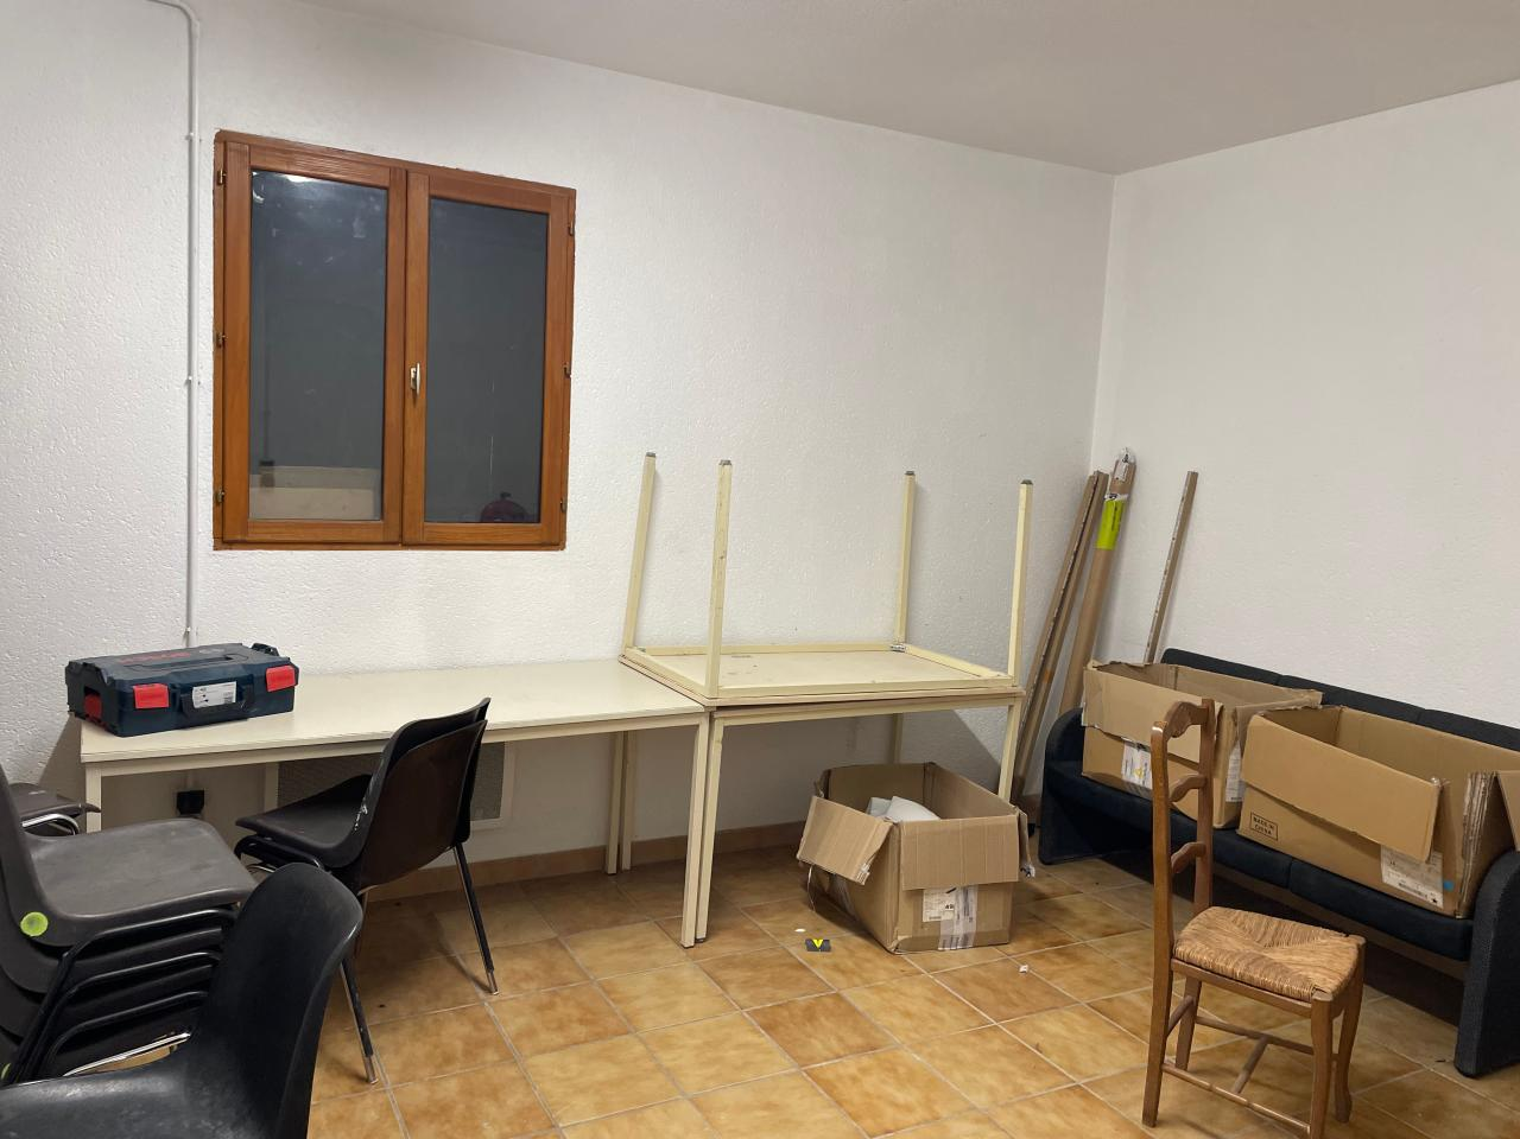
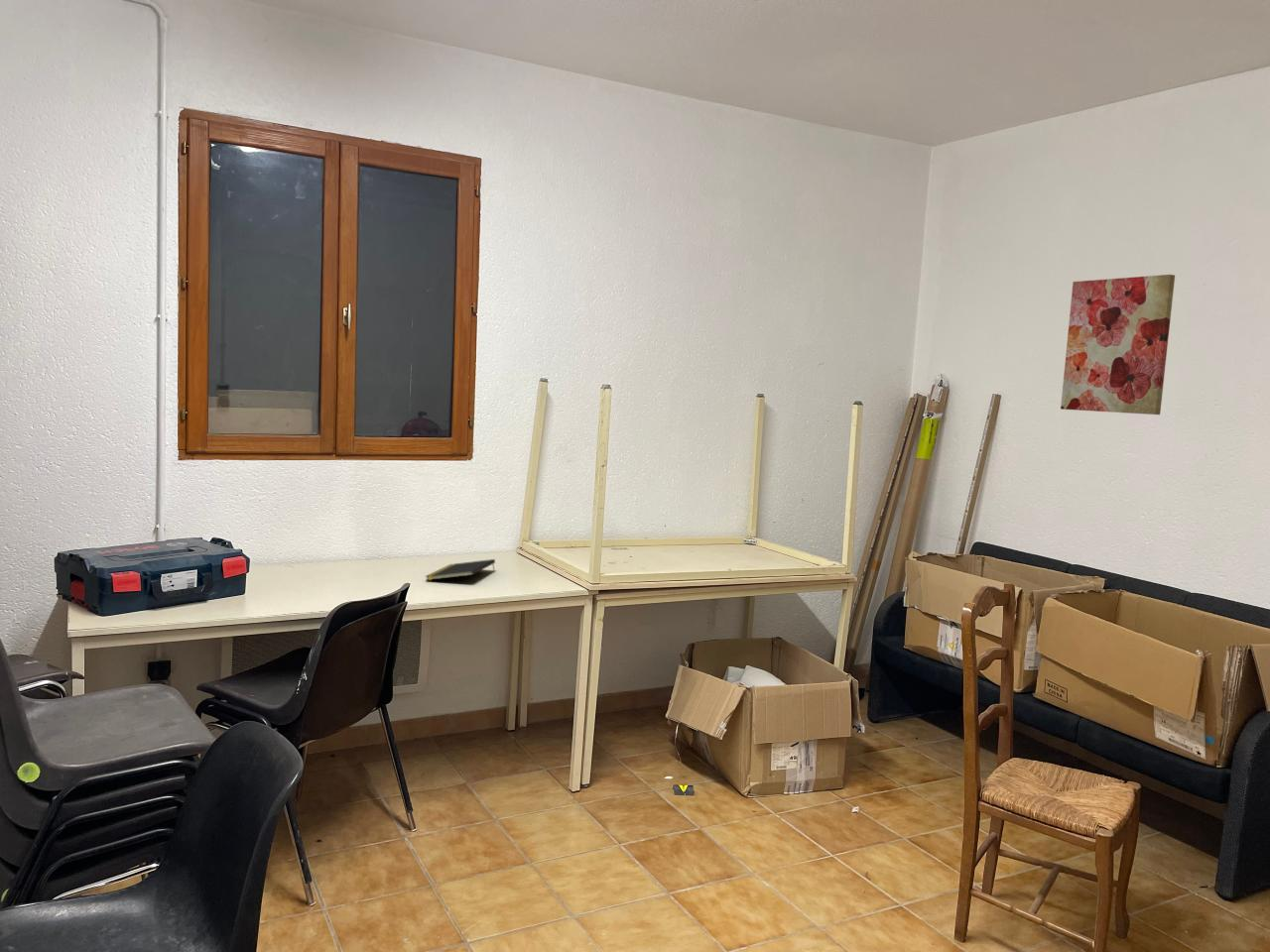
+ wall art [1060,274,1176,416]
+ notepad [425,558,496,581]
